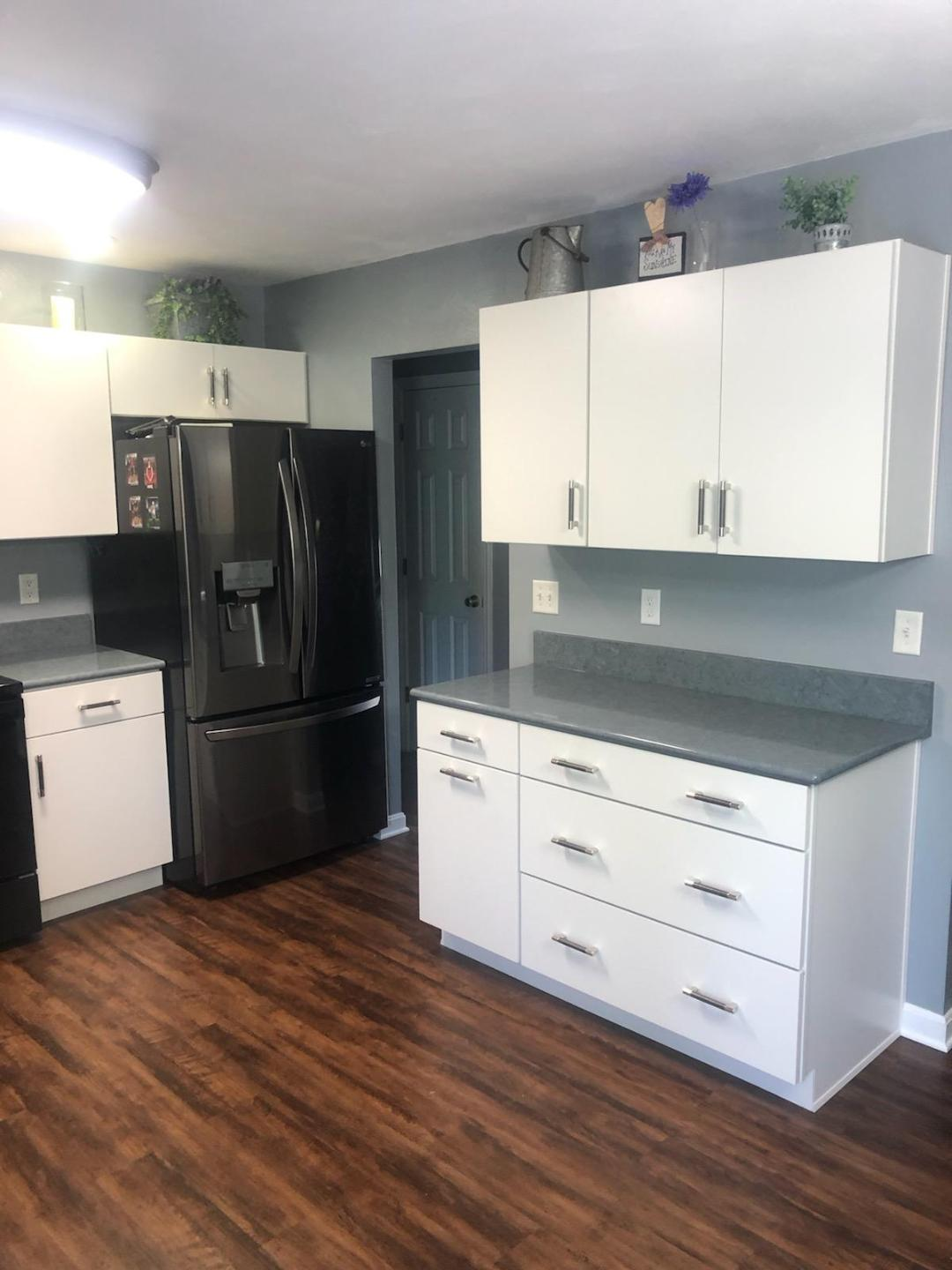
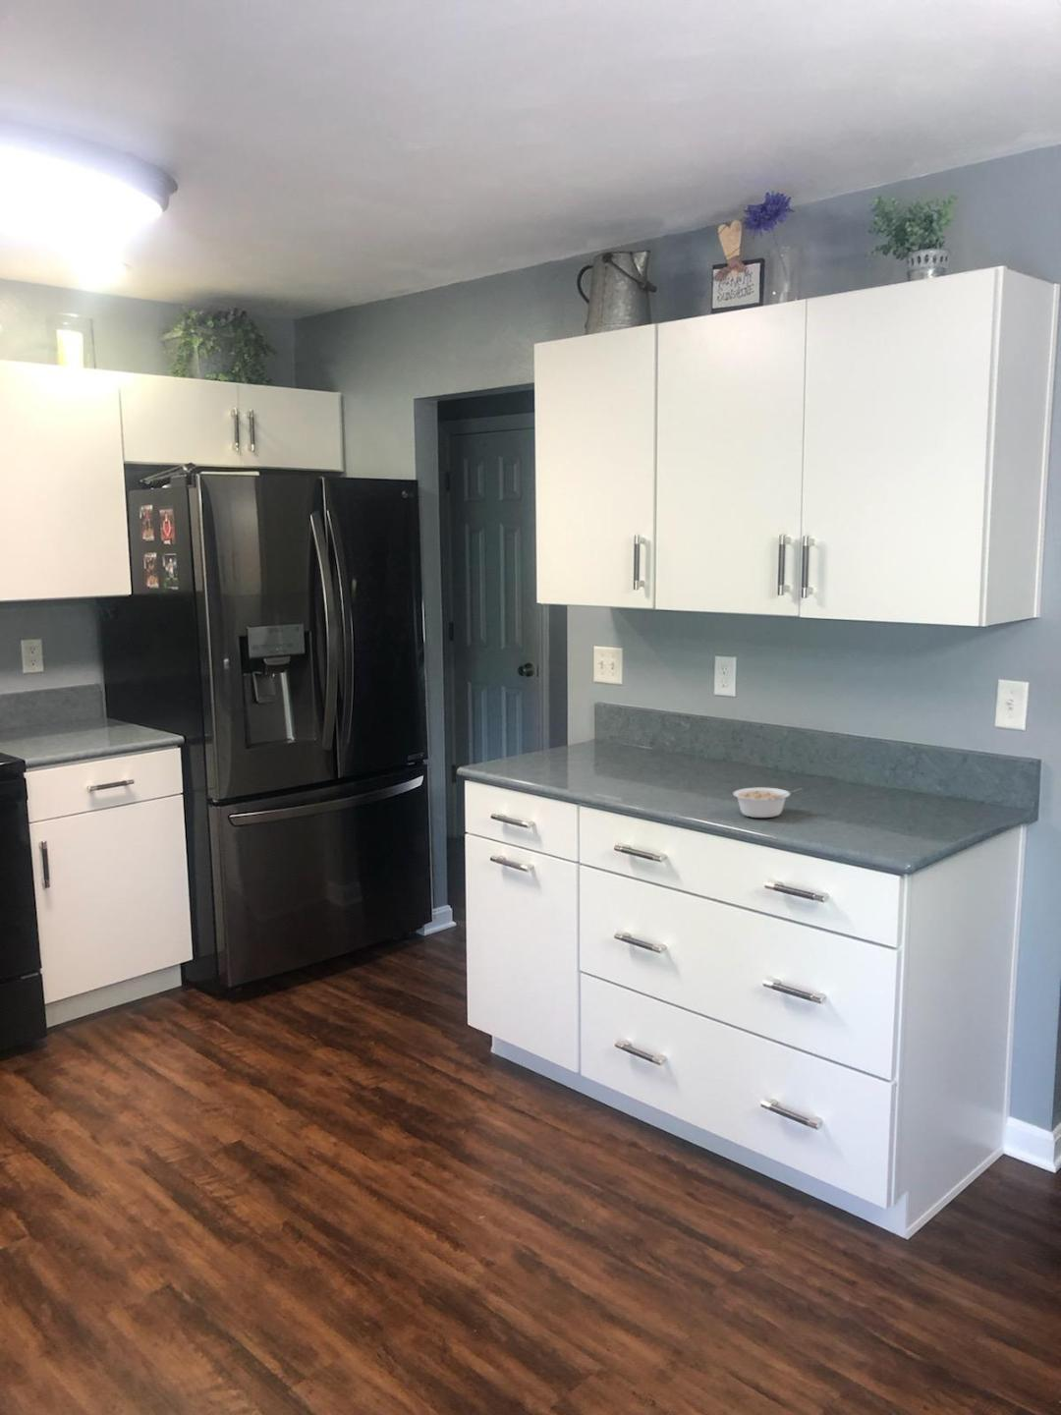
+ legume [732,787,802,819]
